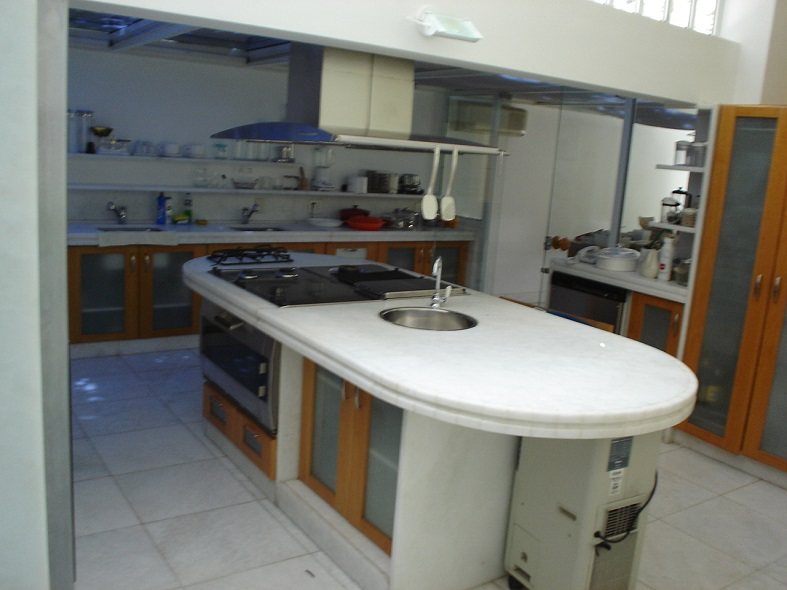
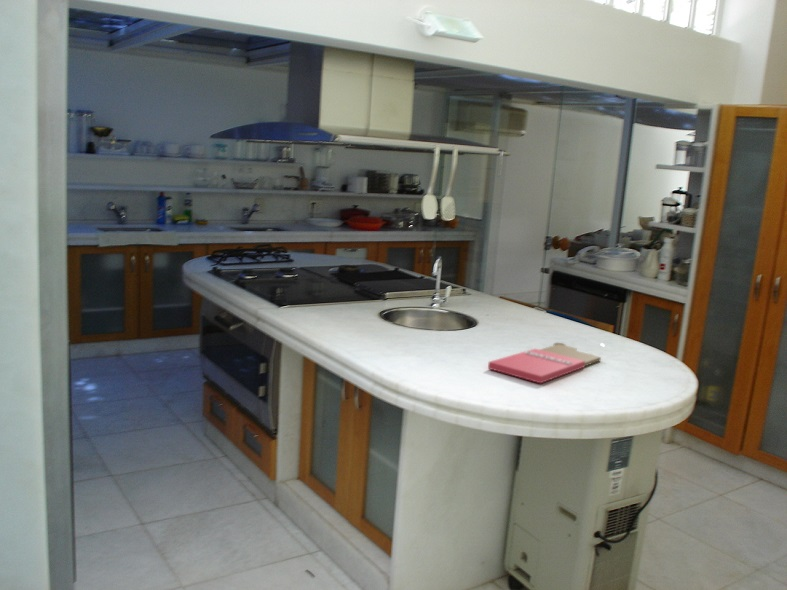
+ cutting board [487,342,602,384]
